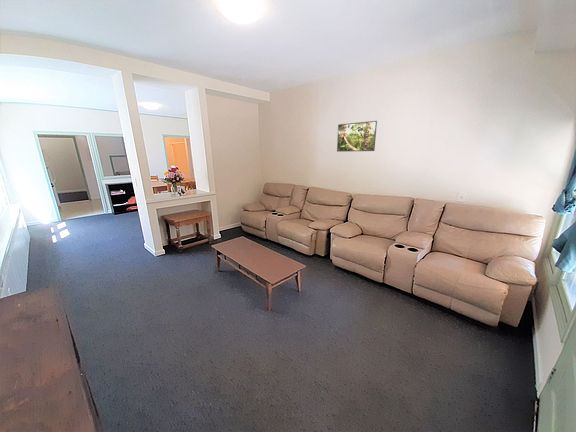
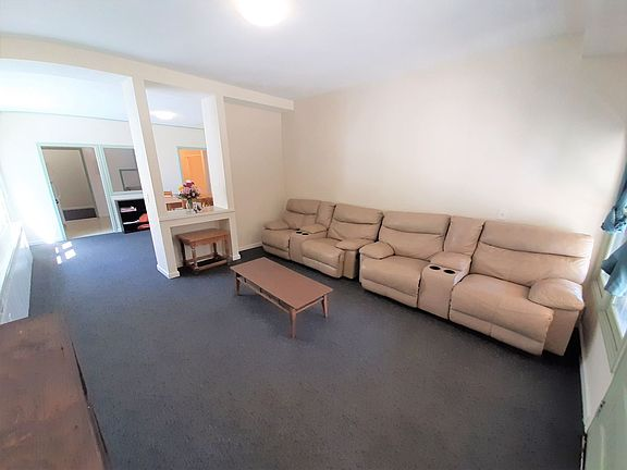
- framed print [336,120,378,153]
